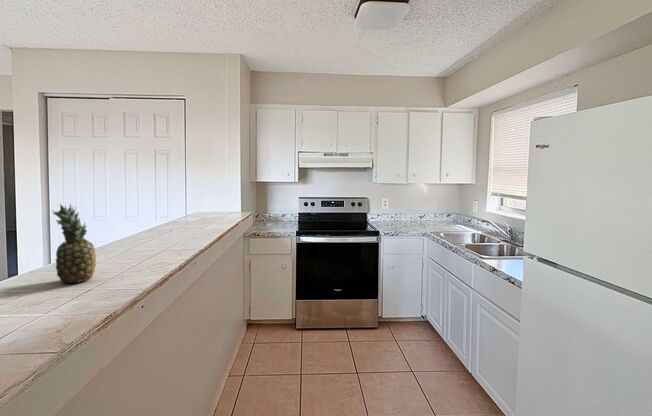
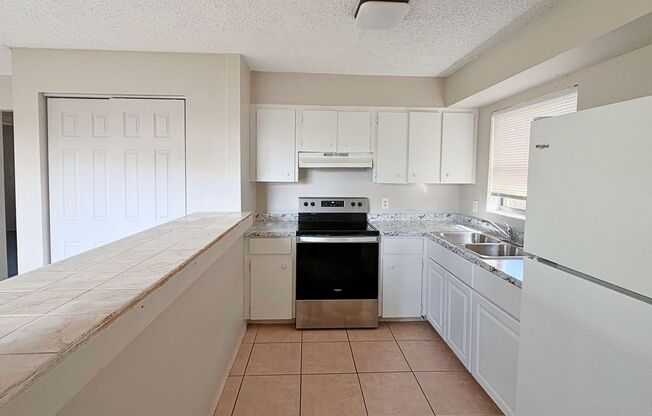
- fruit [50,202,97,284]
